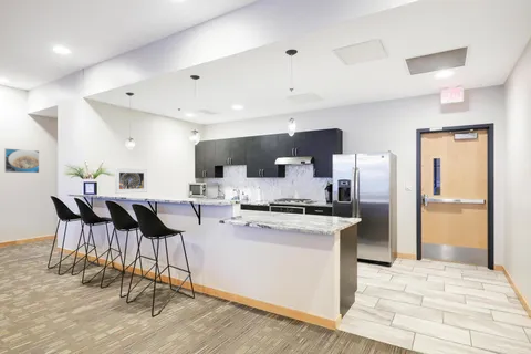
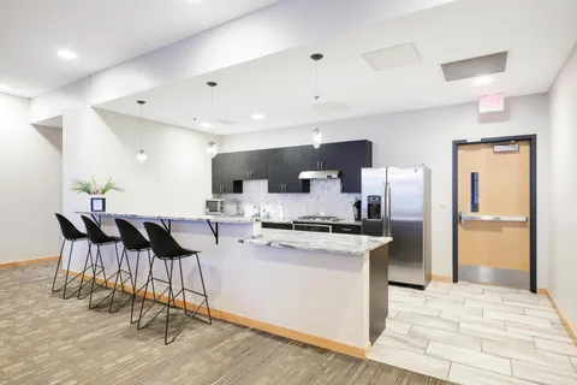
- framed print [3,147,40,174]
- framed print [114,167,148,195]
